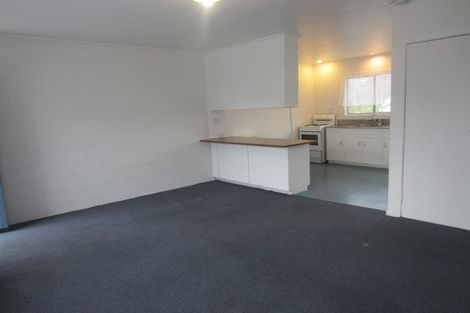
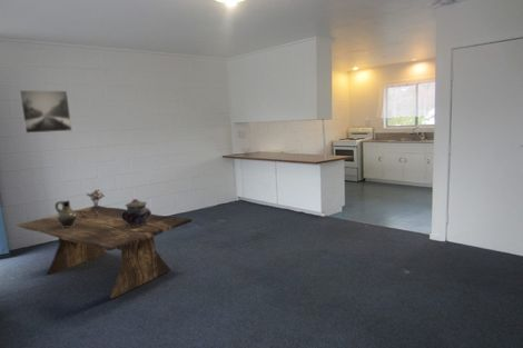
+ bouquet [86,189,106,217]
+ dining table [16,205,194,300]
+ ceramic jug [53,199,78,228]
+ decorative container [121,198,152,227]
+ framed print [18,89,72,135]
